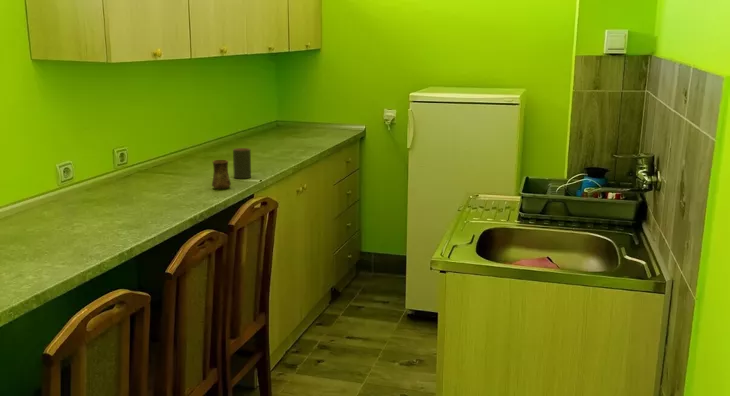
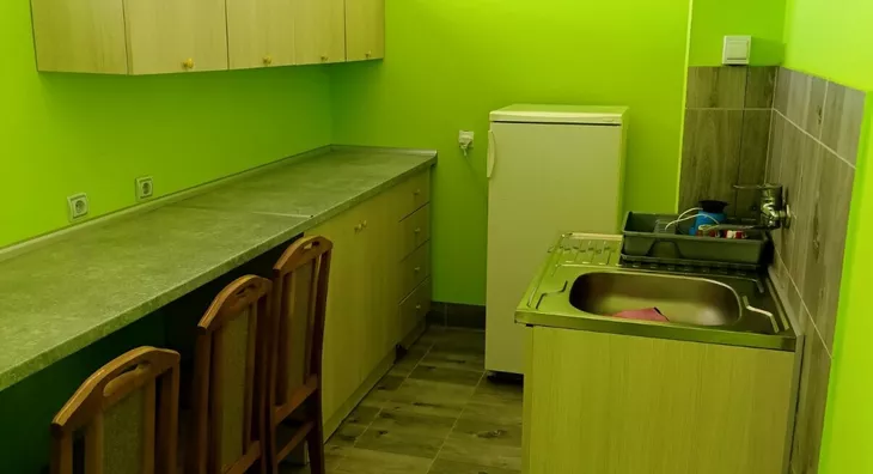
- cup [232,147,252,180]
- cup [211,159,232,190]
